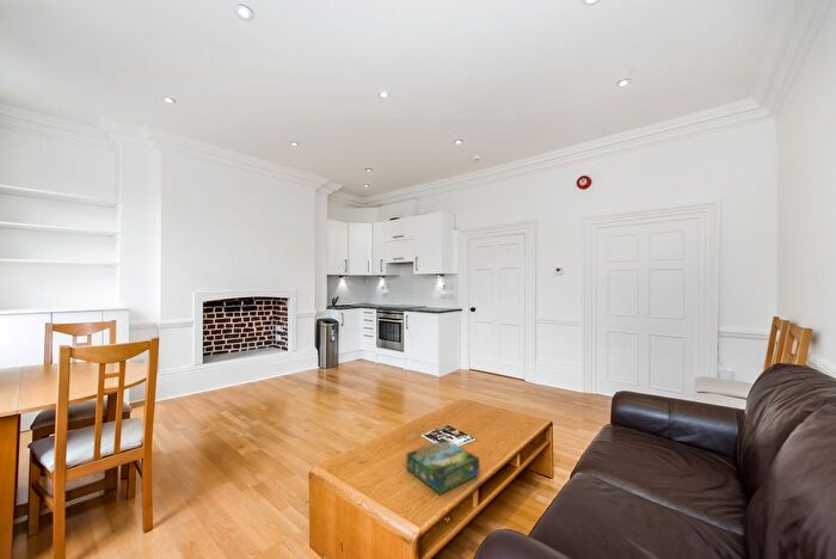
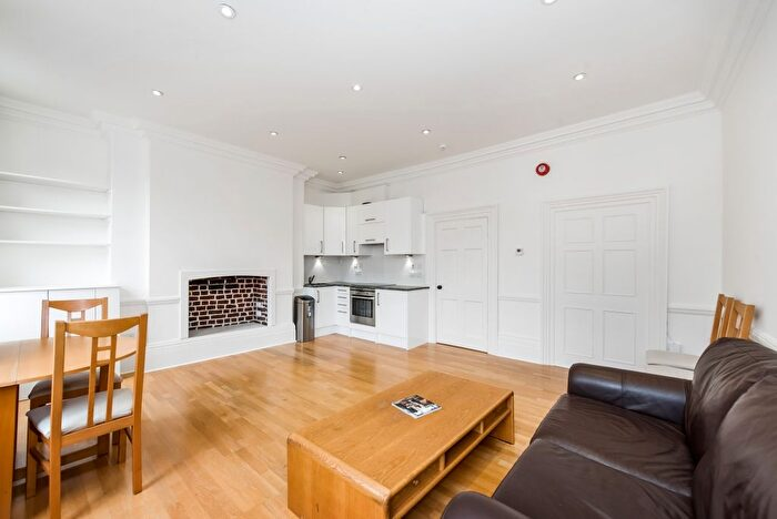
- board game [405,438,480,496]
